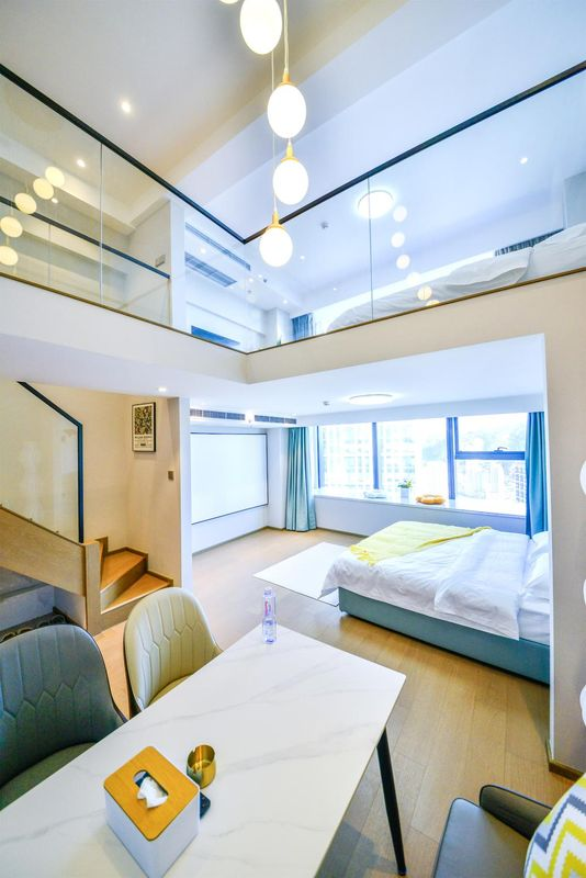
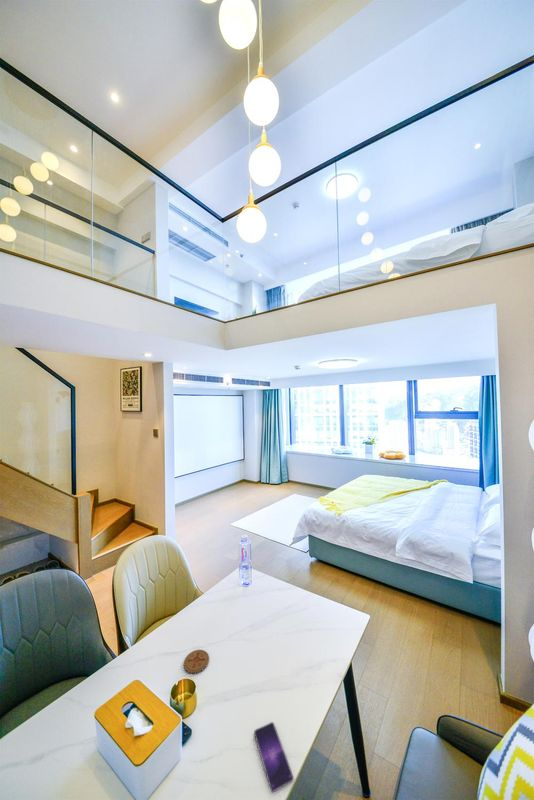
+ coaster [183,649,210,674]
+ smartphone [253,721,295,793]
